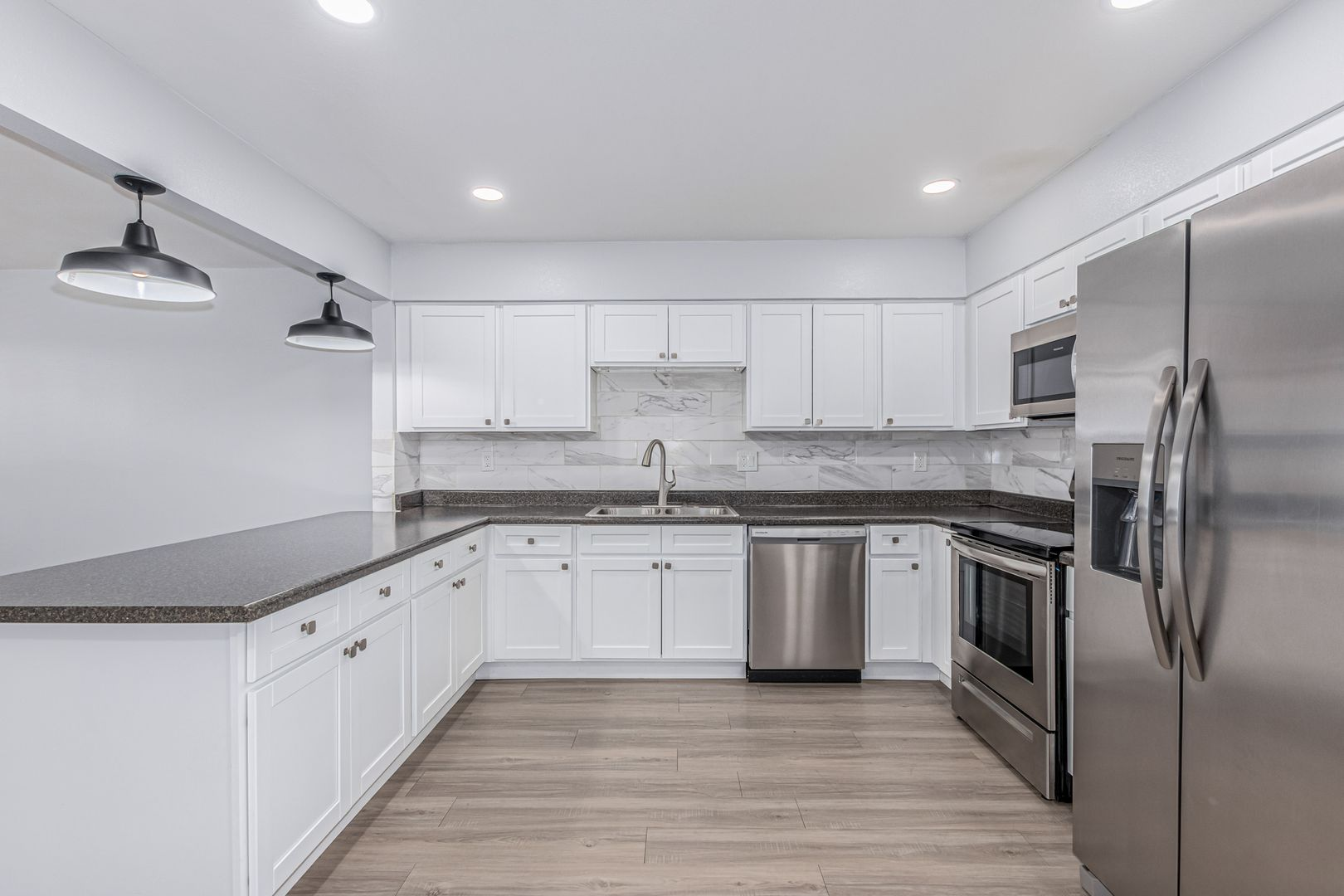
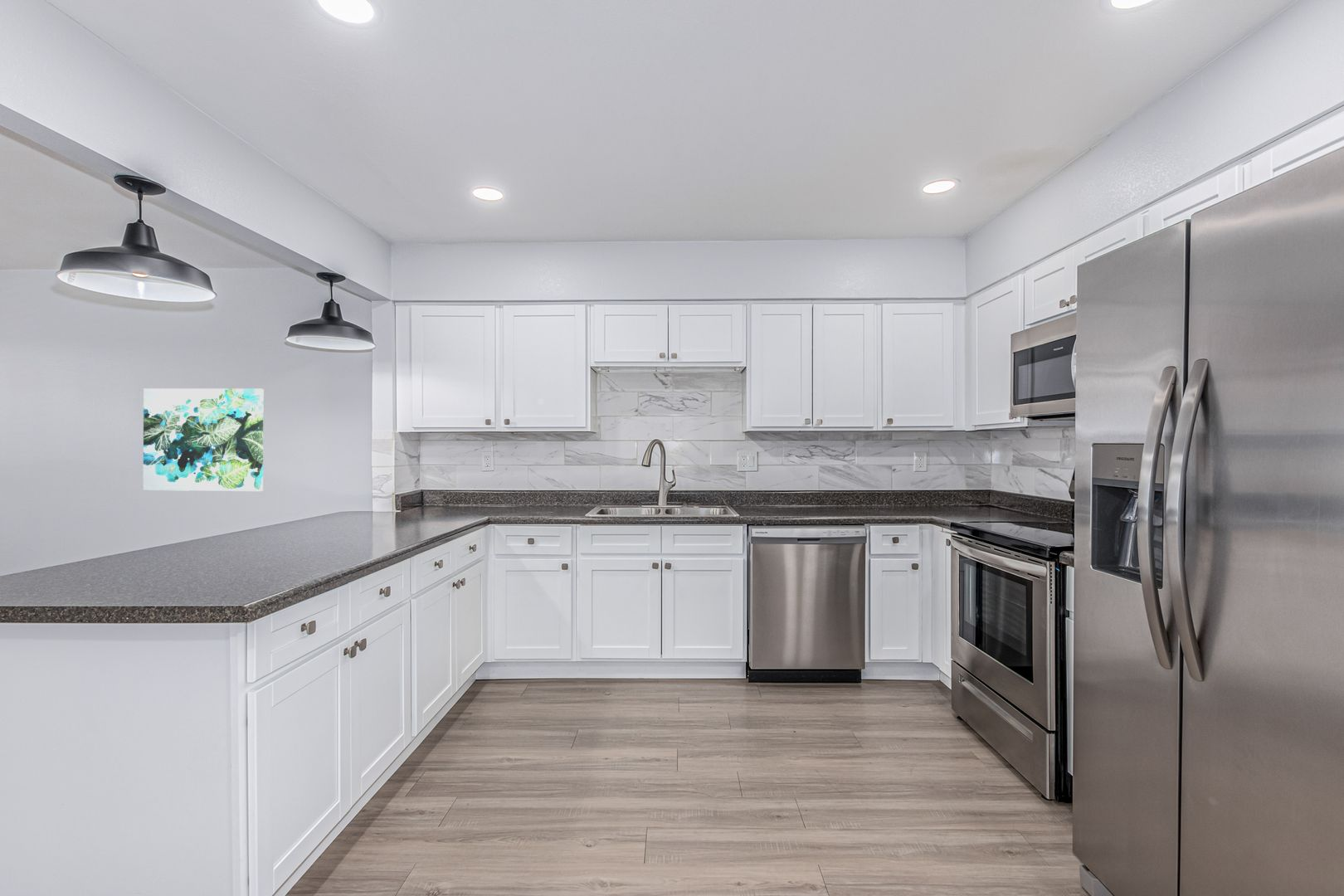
+ wall art [143,387,264,492]
